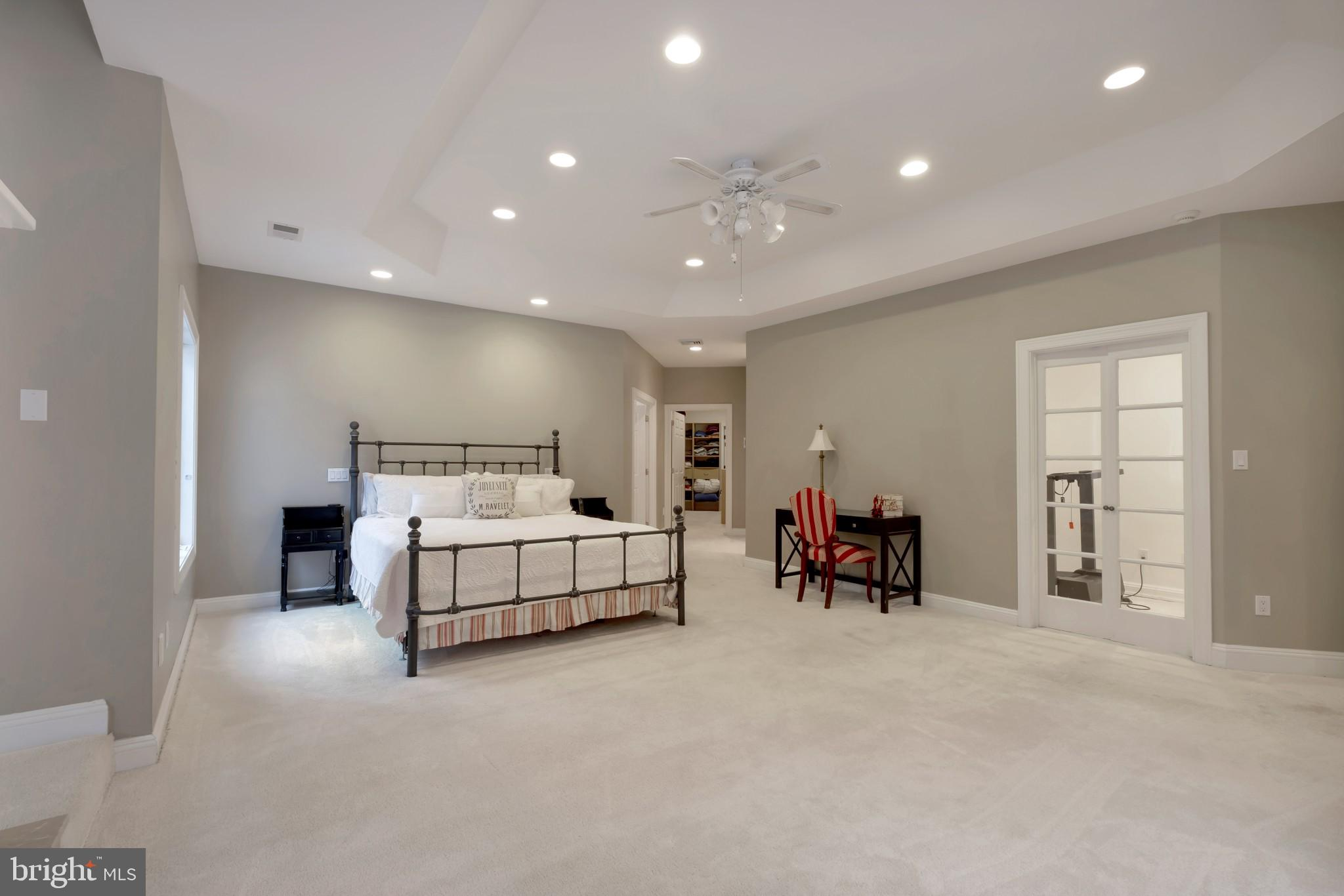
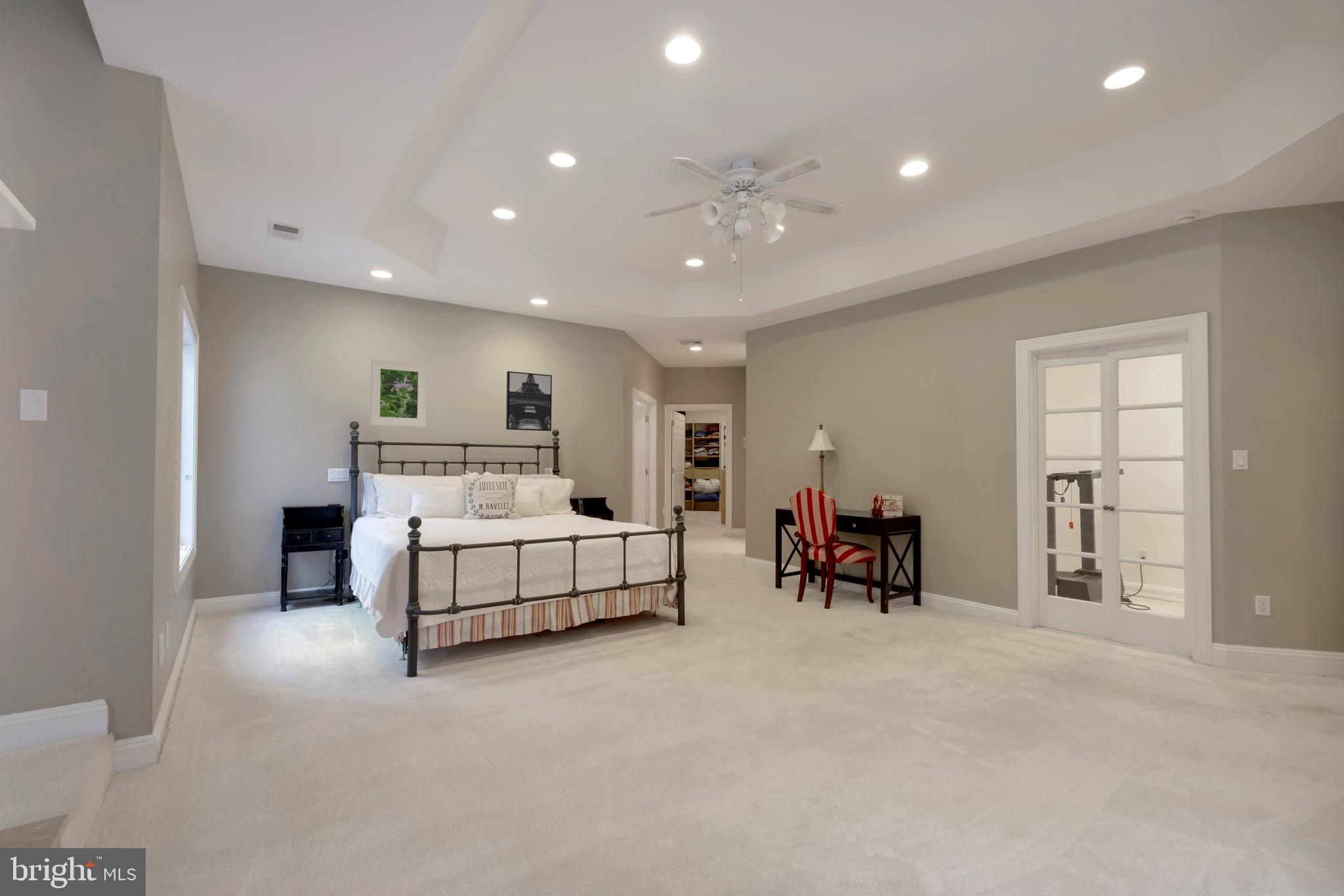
+ wall art [505,371,553,432]
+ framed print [369,359,427,428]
